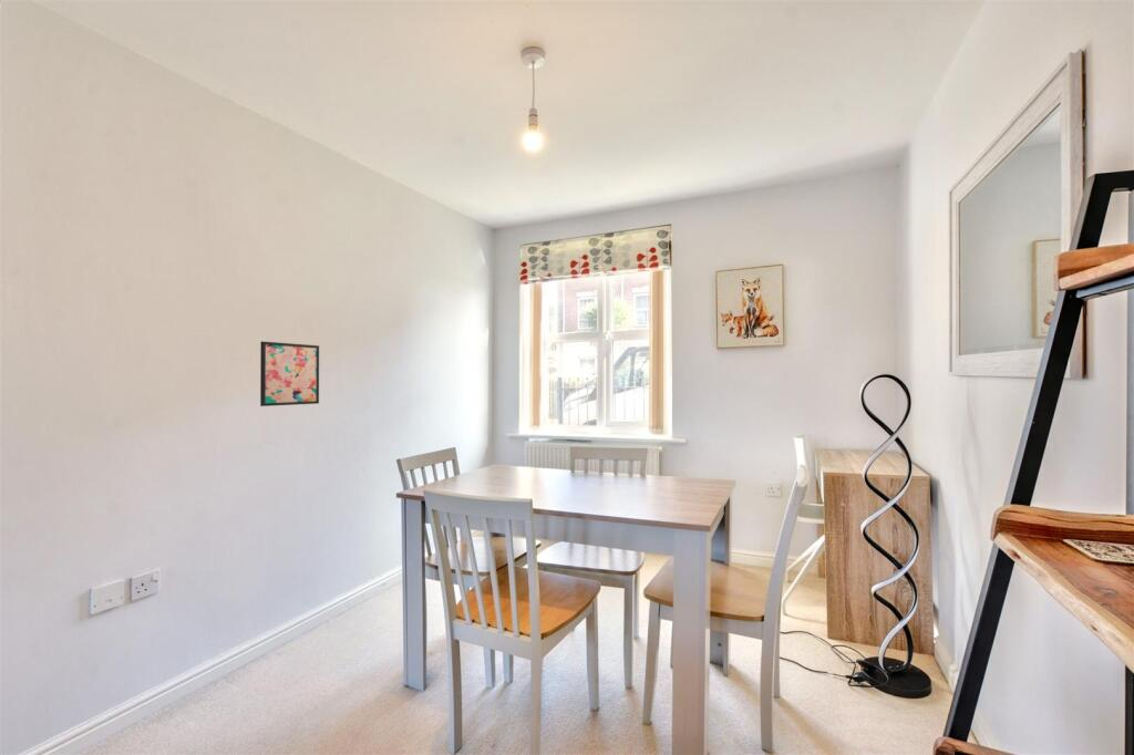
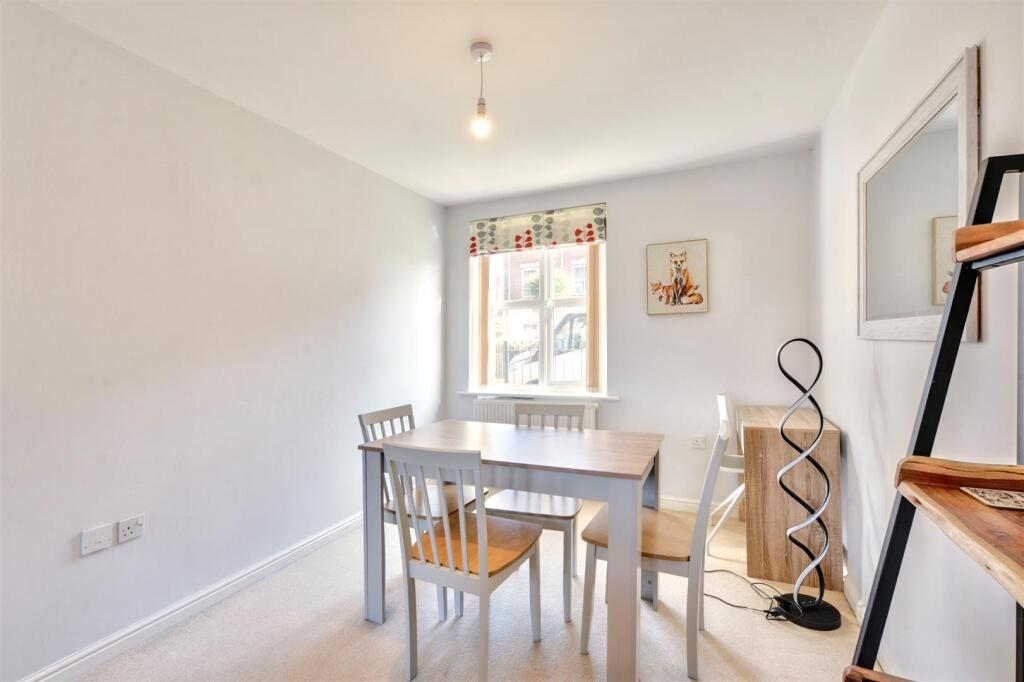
- wall art [259,341,320,407]
